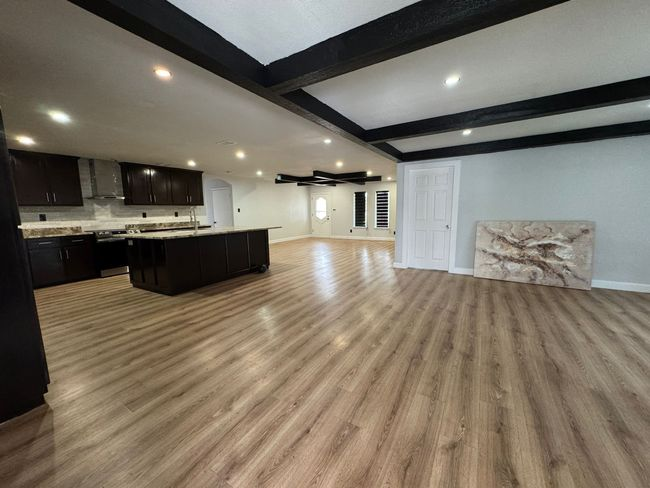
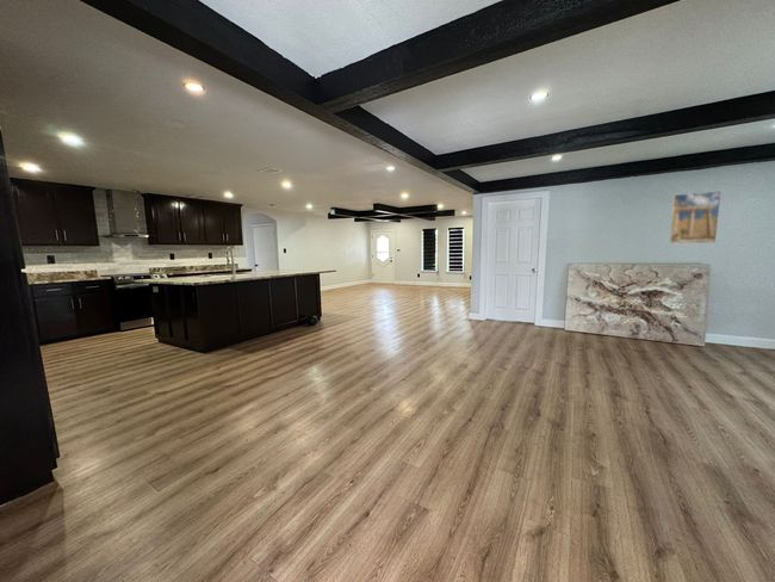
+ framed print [668,190,723,246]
